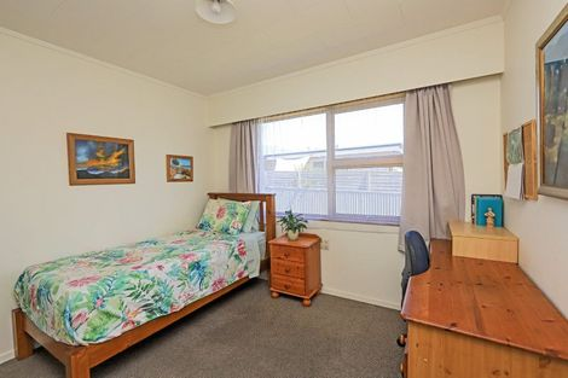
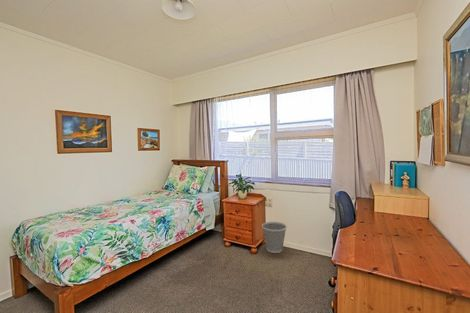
+ wastebasket [261,221,288,254]
